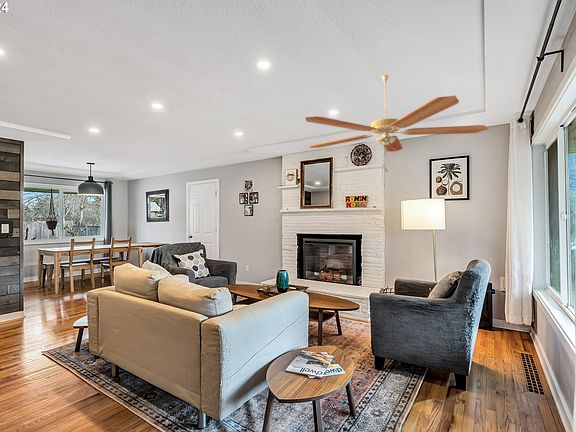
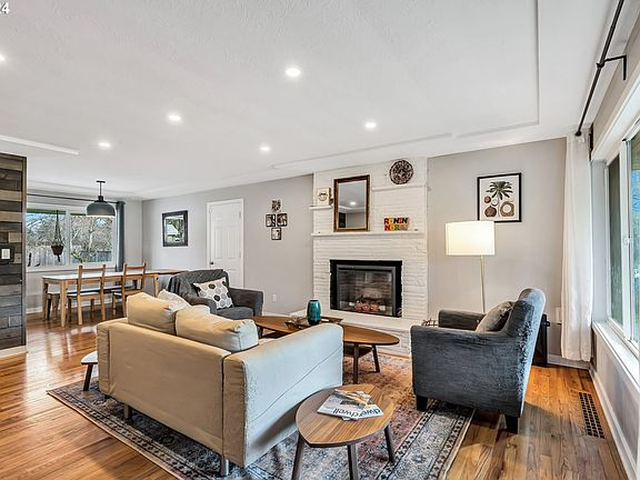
- ceiling fan [304,74,489,153]
